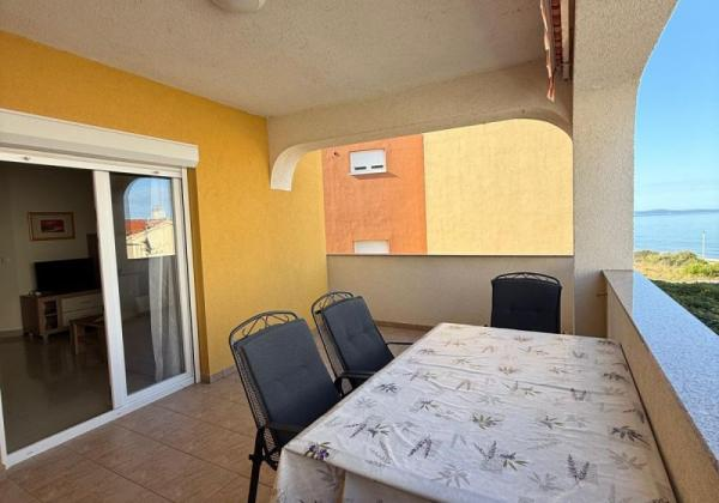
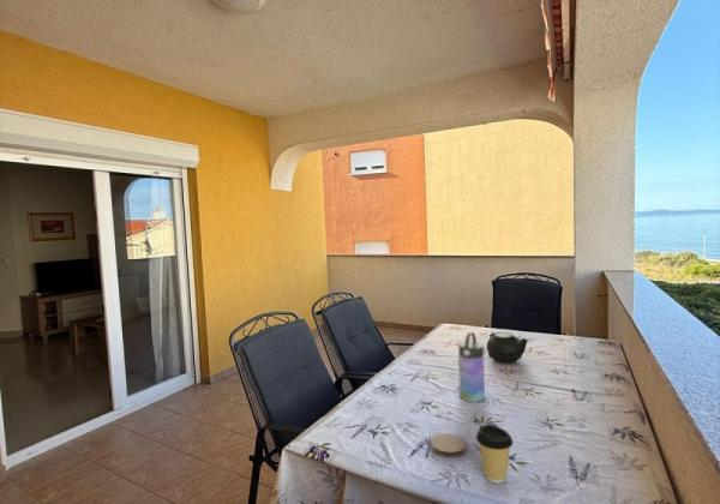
+ coffee cup [475,424,514,485]
+ teapot [486,331,529,365]
+ water bottle [457,331,486,403]
+ coaster [430,432,467,458]
